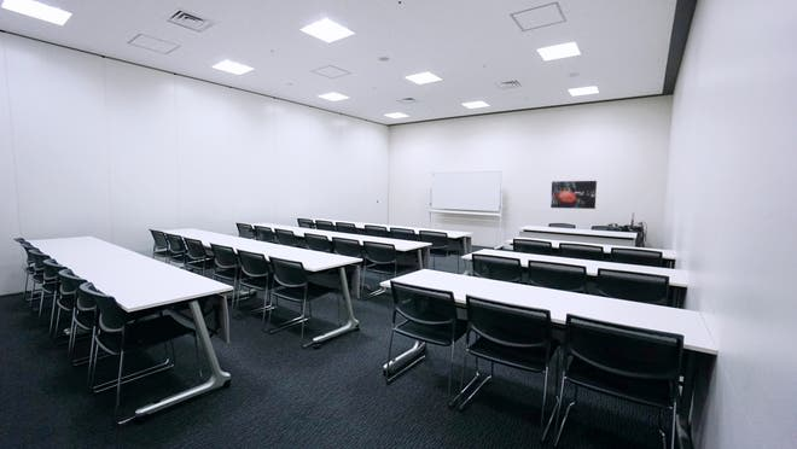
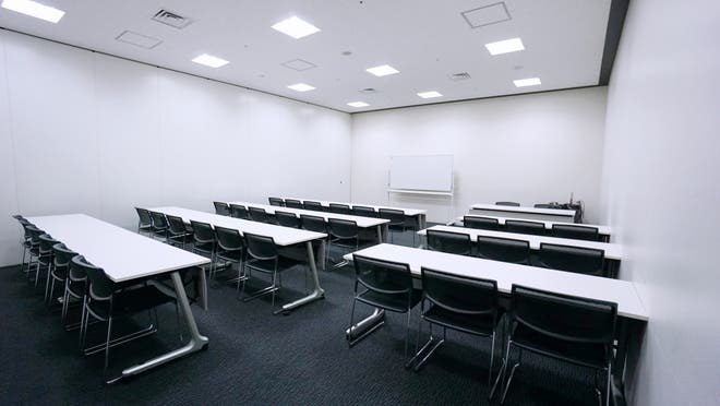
- wall art [549,180,598,210]
